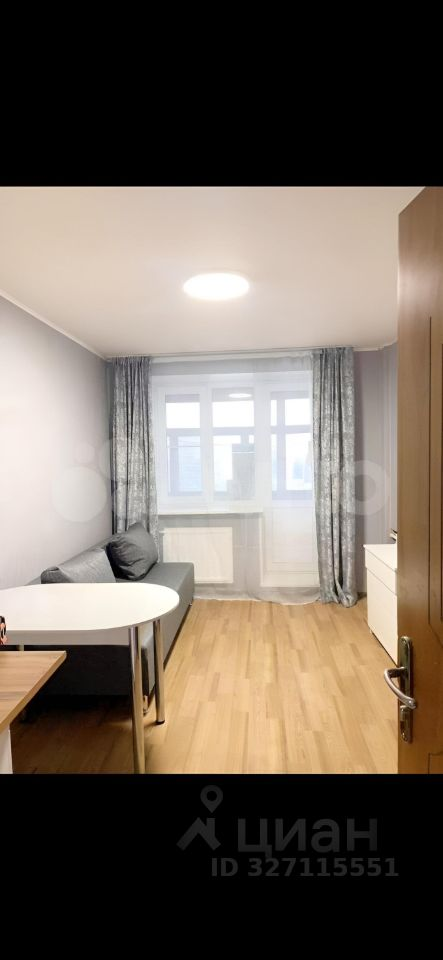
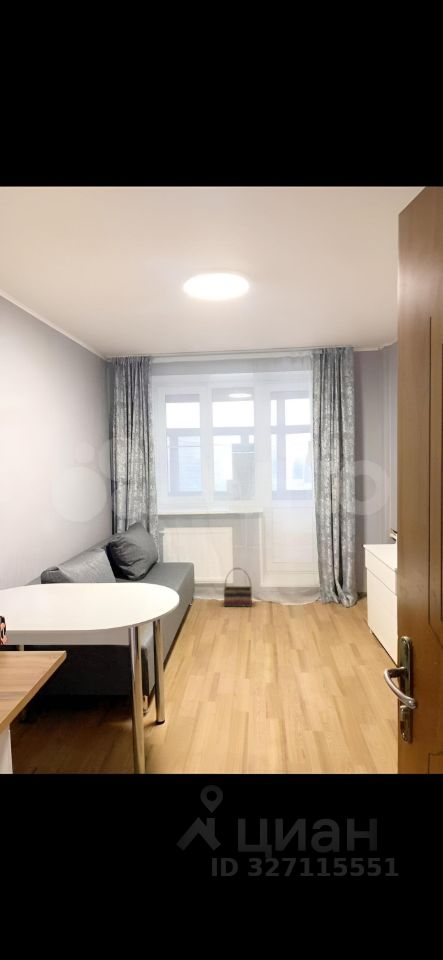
+ basket [222,567,253,608]
